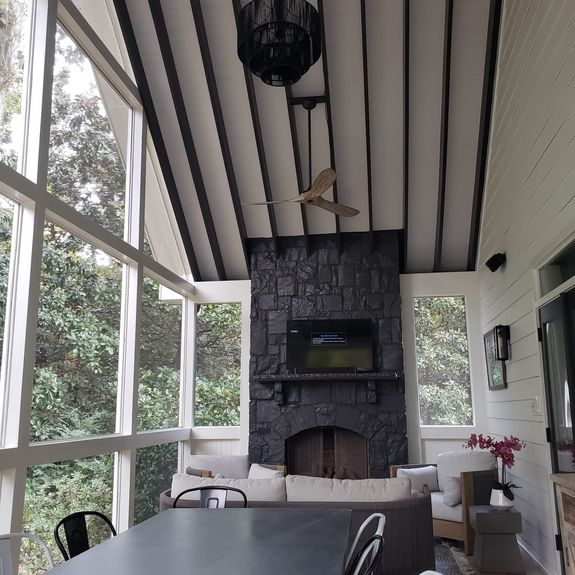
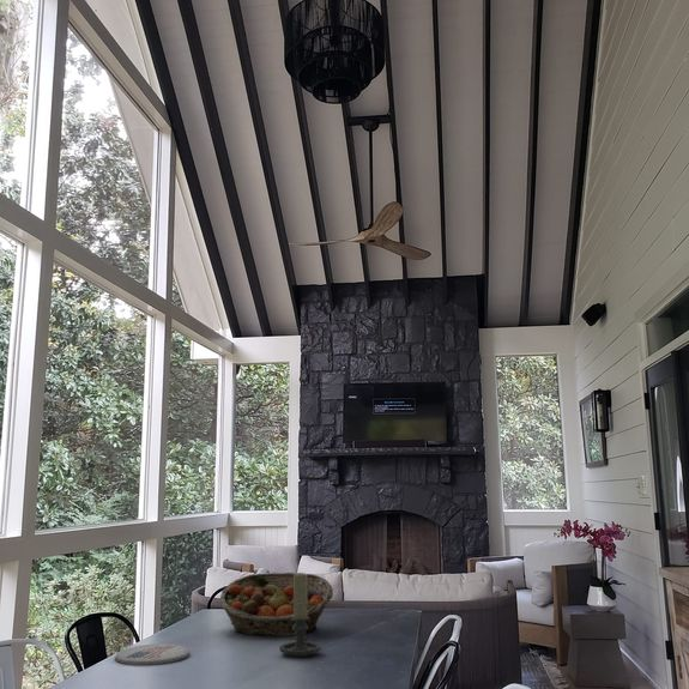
+ fruit basket [218,572,334,636]
+ candle holder [278,573,322,658]
+ plate [114,643,192,666]
